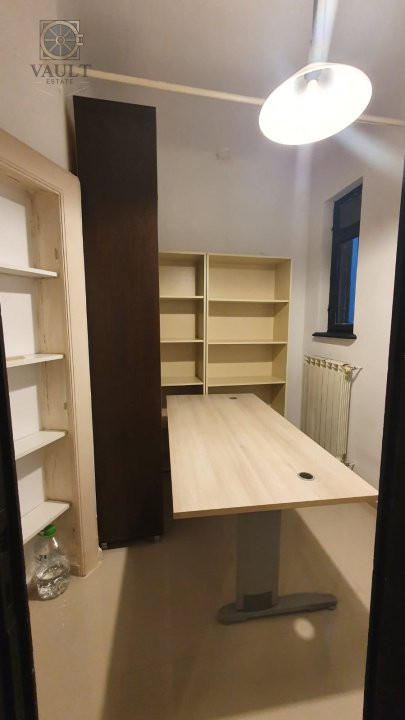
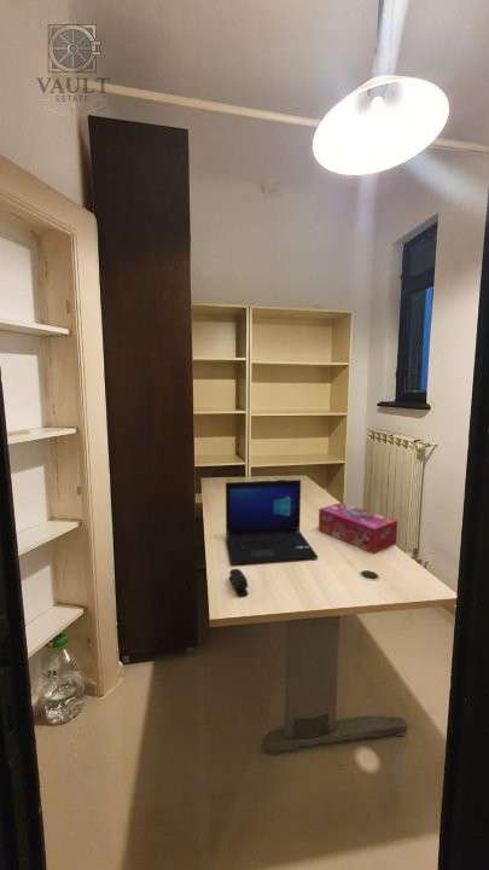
+ tissue box [318,501,398,555]
+ stapler [228,568,250,597]
+ laptop [225,478,319,566]
